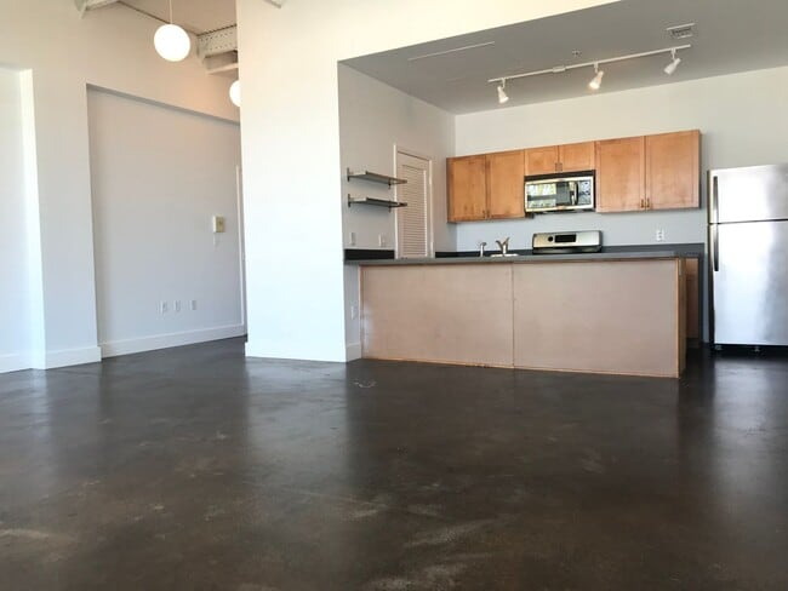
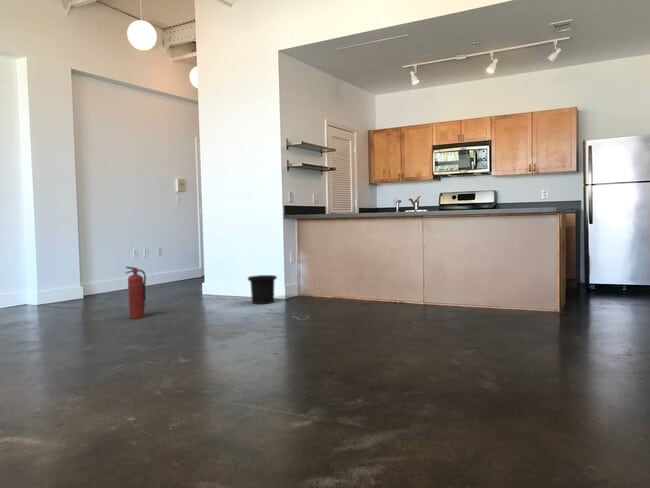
+ trash can [247,274,278,305]
+ fire extinguisher [125,266,147,319]
